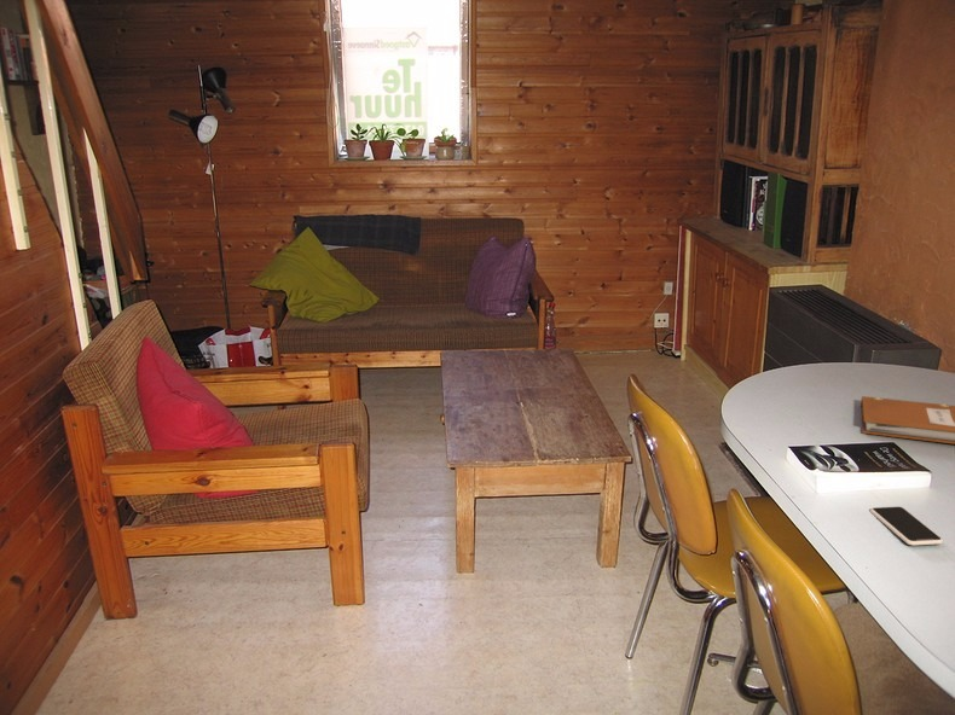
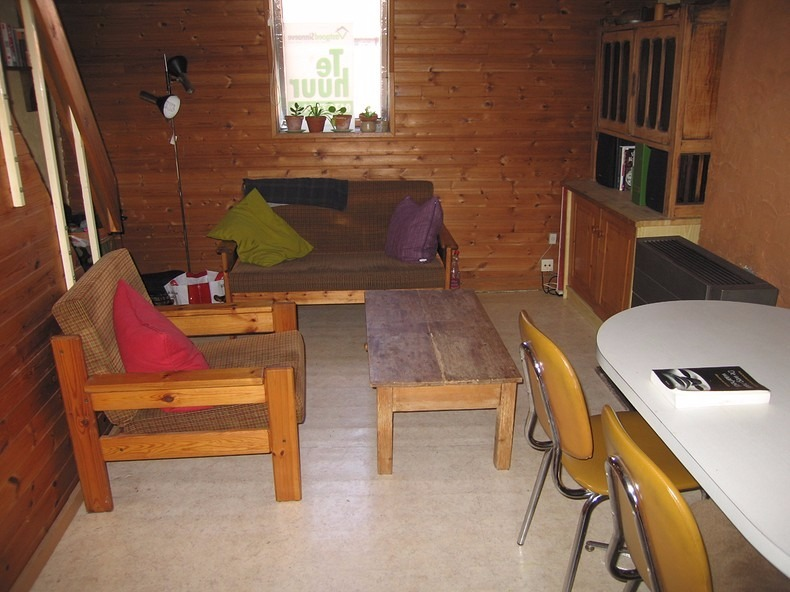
- notebook [860,395,955,444]
- smartphone [869,505,944,547]
